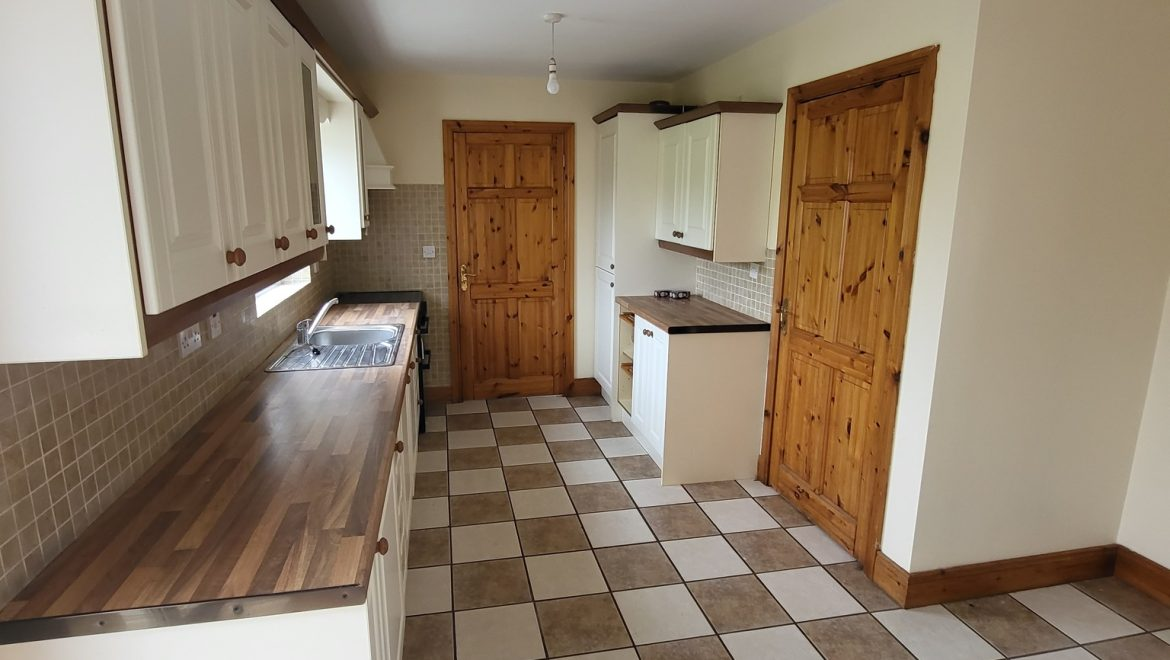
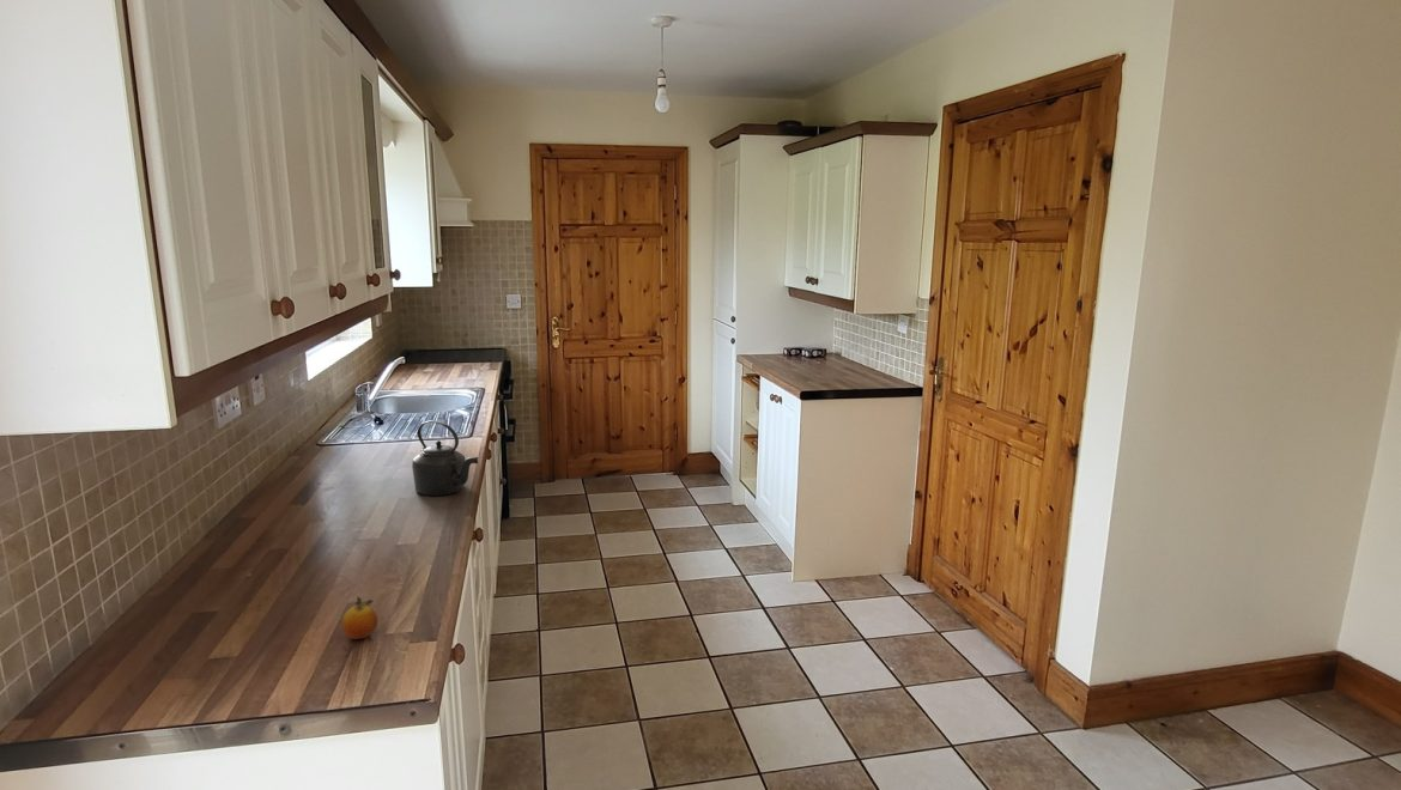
+ kettle [411,419,479,497]
+ fruit [341,595,380,640]
